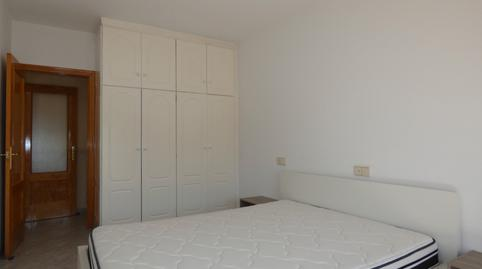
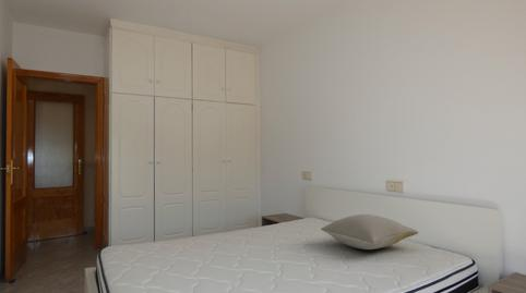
+ pillow [320,213,419,251]
